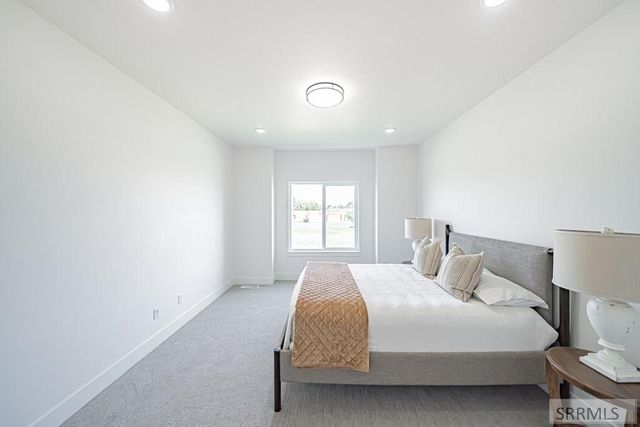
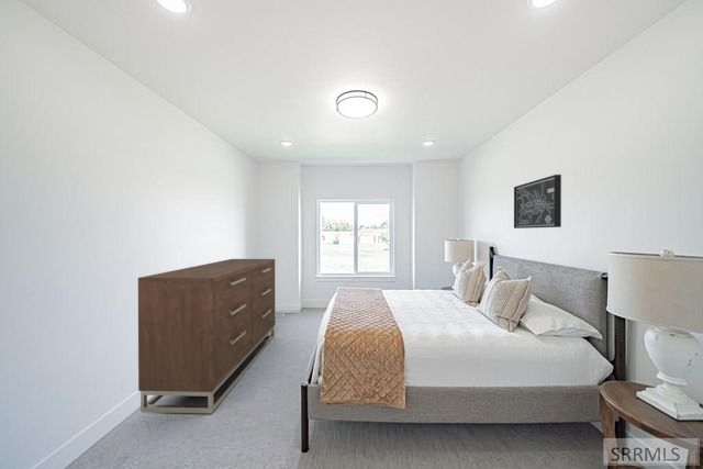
+ dresser [137,258,276,414]
+ wall art [513,174,562,230]
